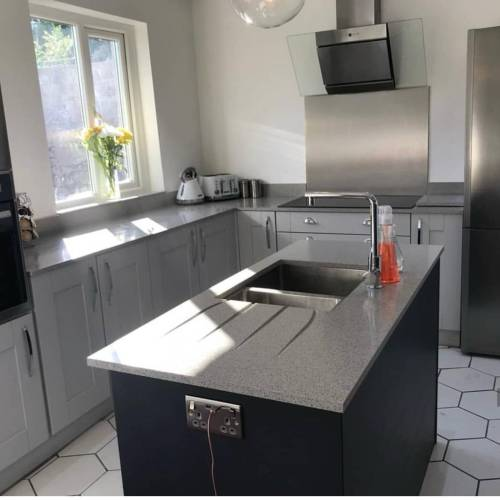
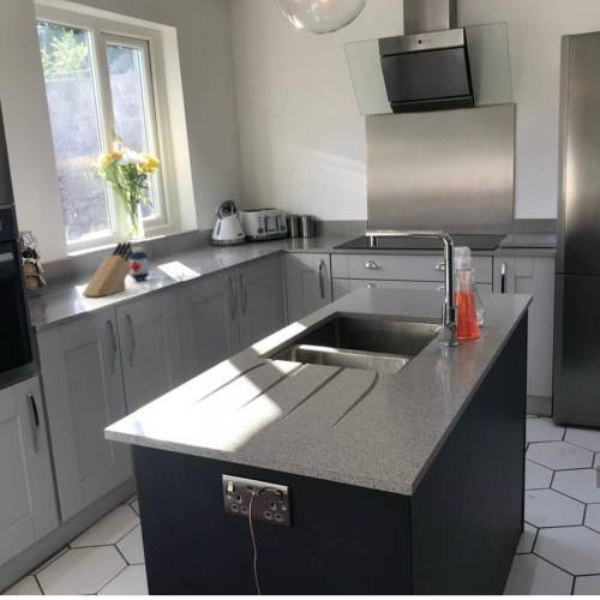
+ medicine bottle [128,246,150,282]
+ knife block [80,240,133,298]
